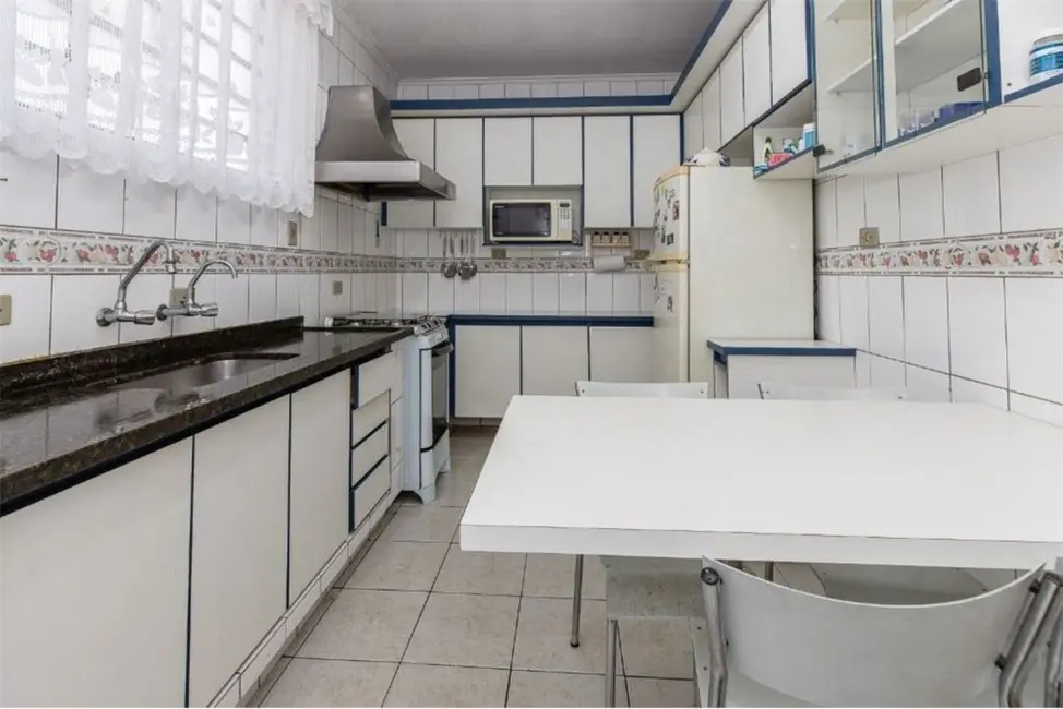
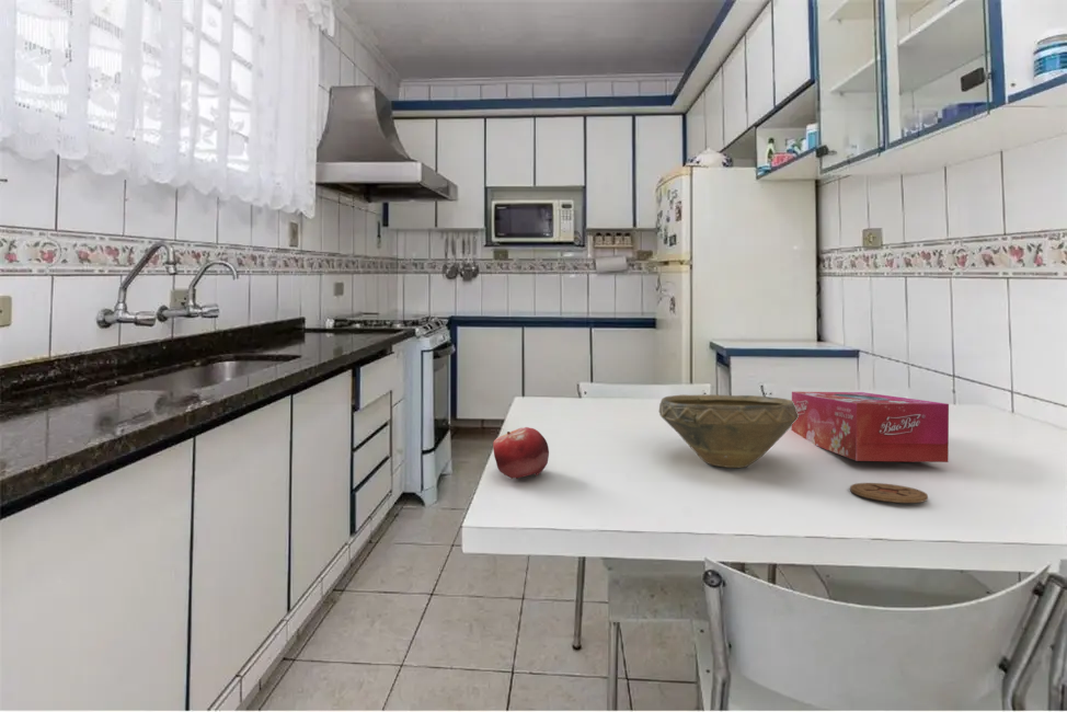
+ bowl [658,393,799,469]
+ tissue box [791,391,950,463]
+ fruit [492,426,550,480]
+ coaster [849,482,929,504]
